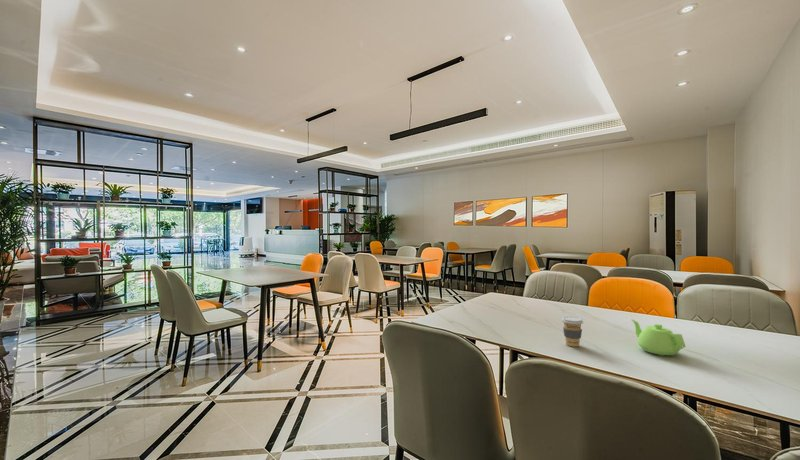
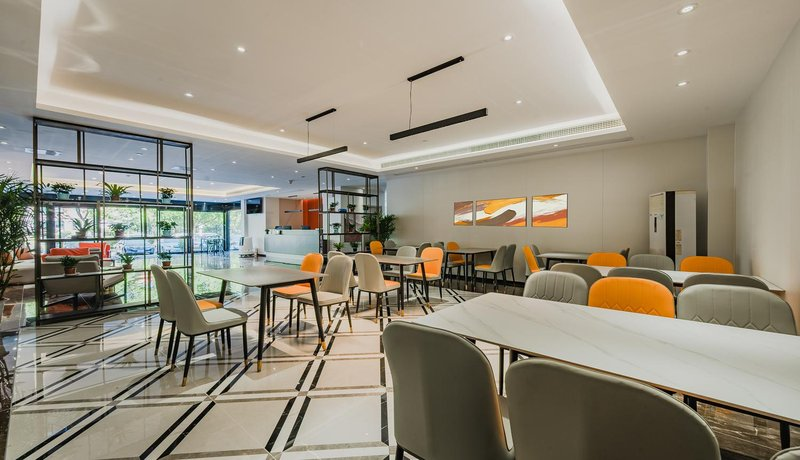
- teapot [630,318,687,357]
- coffee cup [561,316,584,348]
